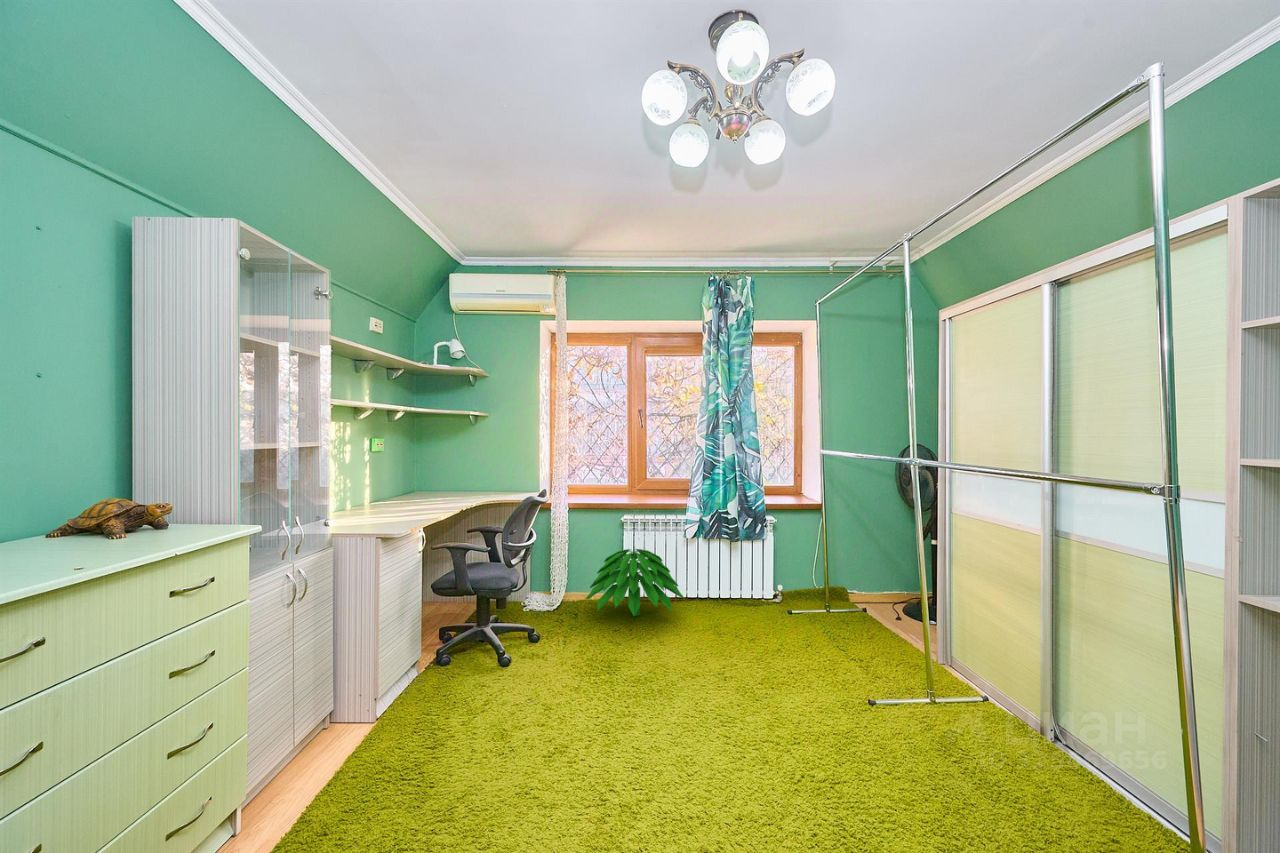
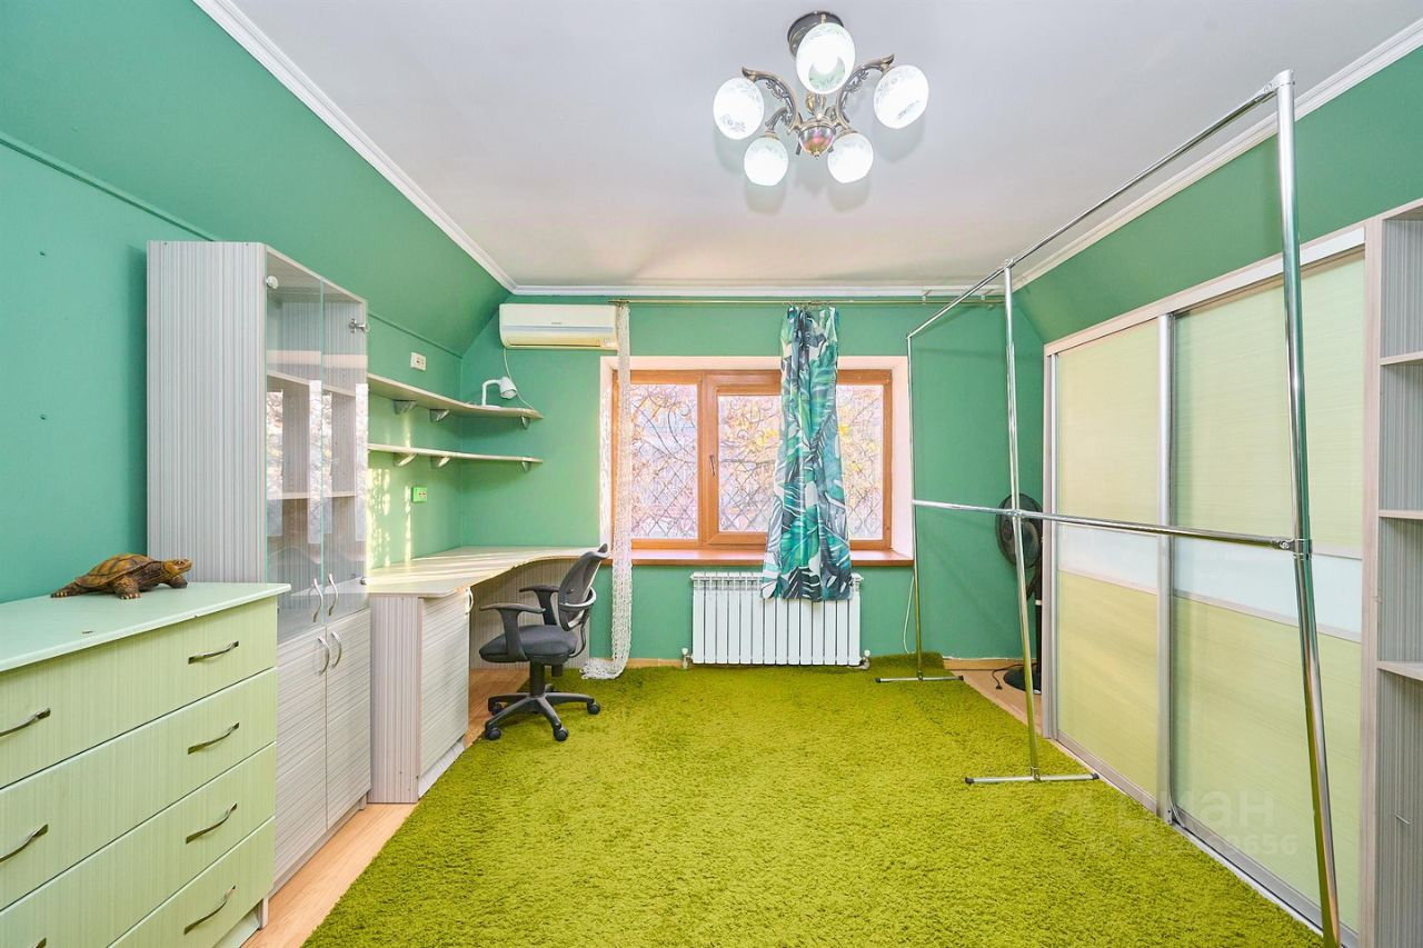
- indoor plant [585,547,685,617]
